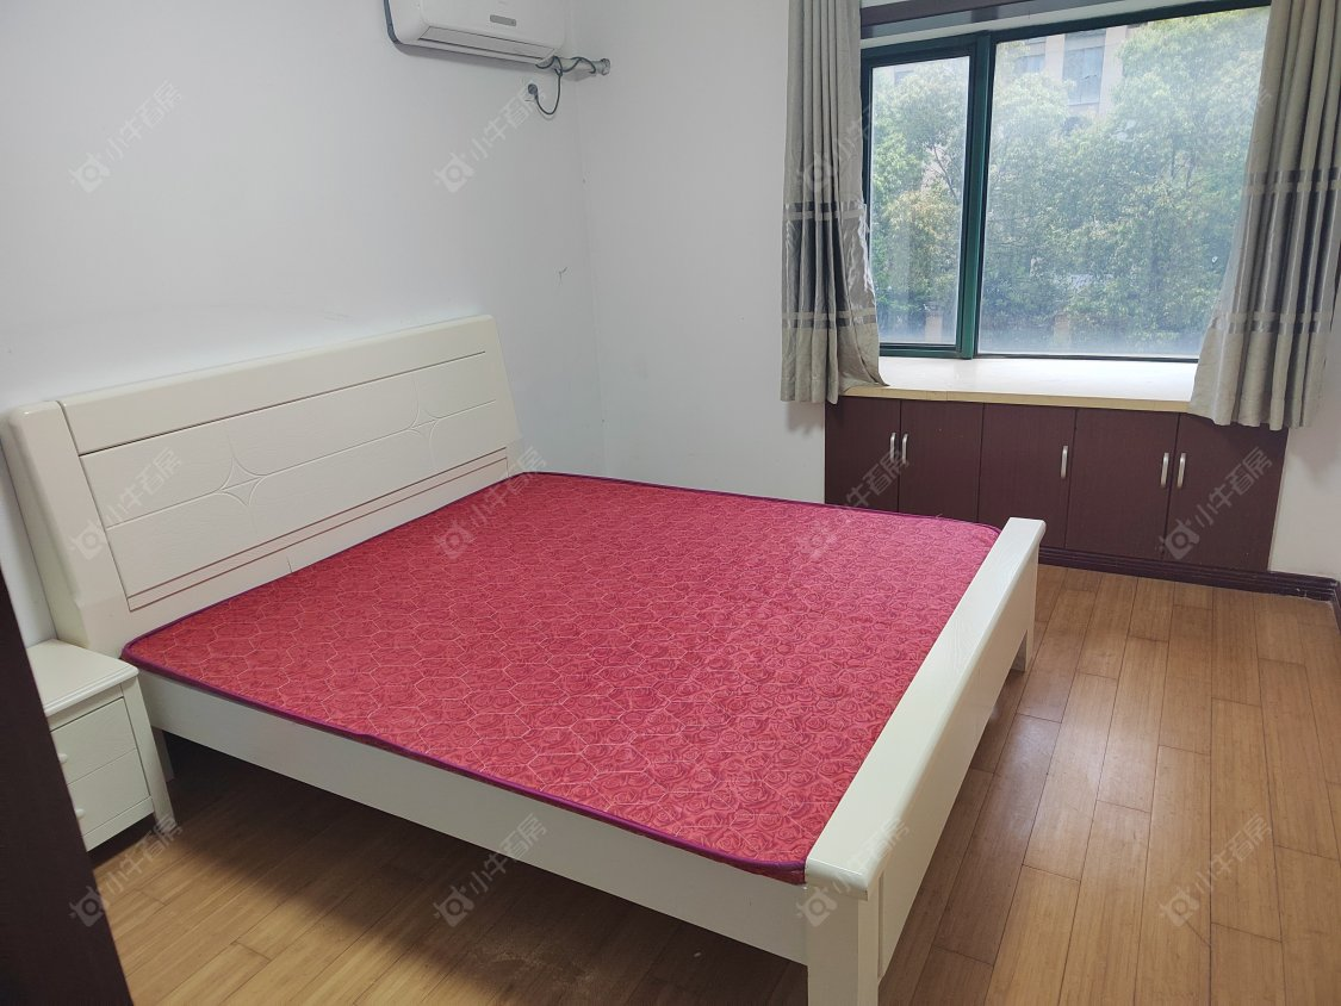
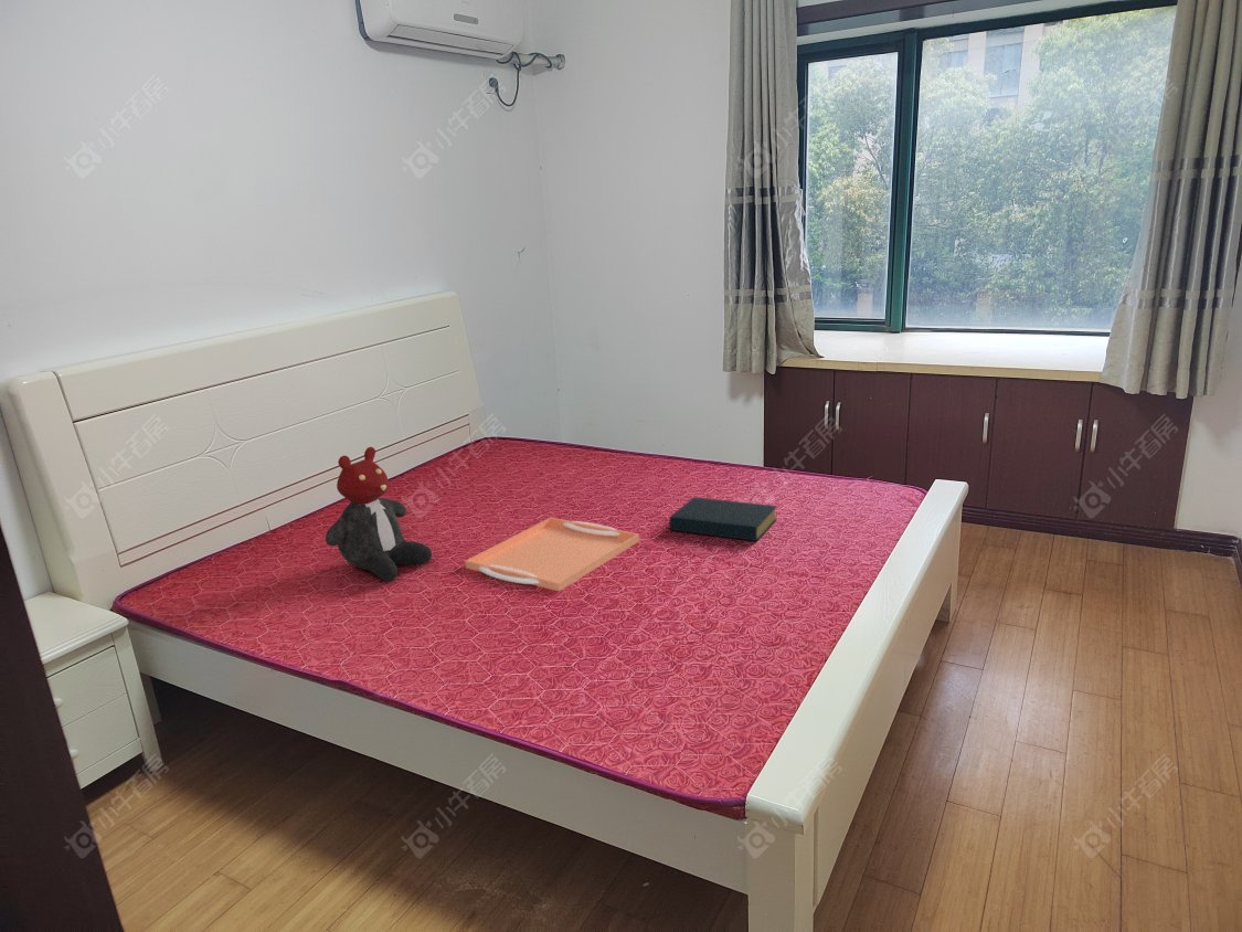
+ teddy bear [325,446,433,582]
+ serving tray [464,517,640,592]
+ hardback book [668,496,778,542]
